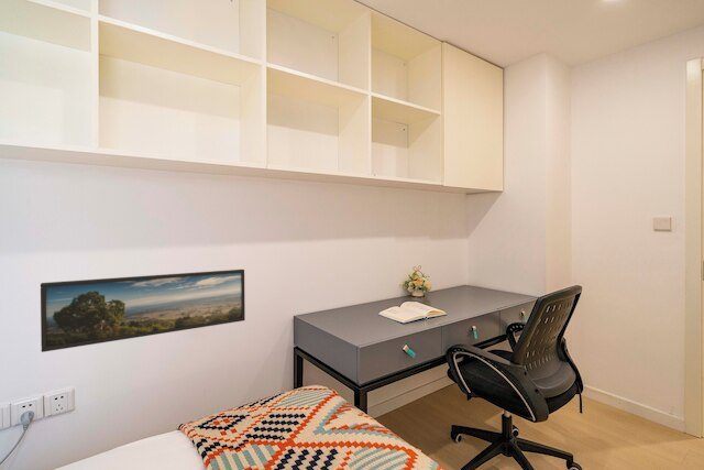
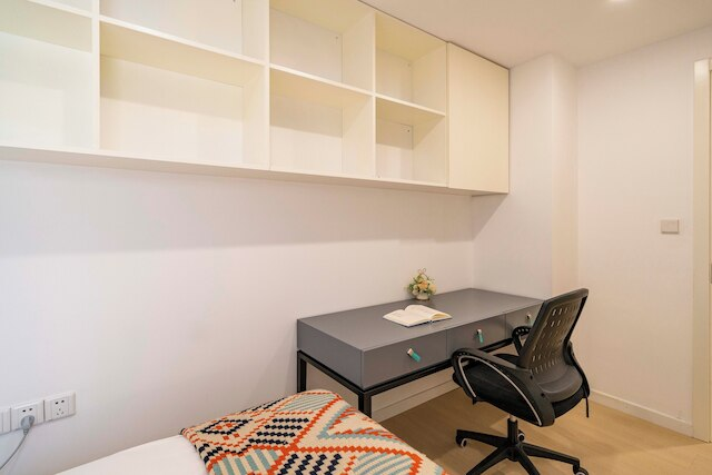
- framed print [40,269,246,353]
